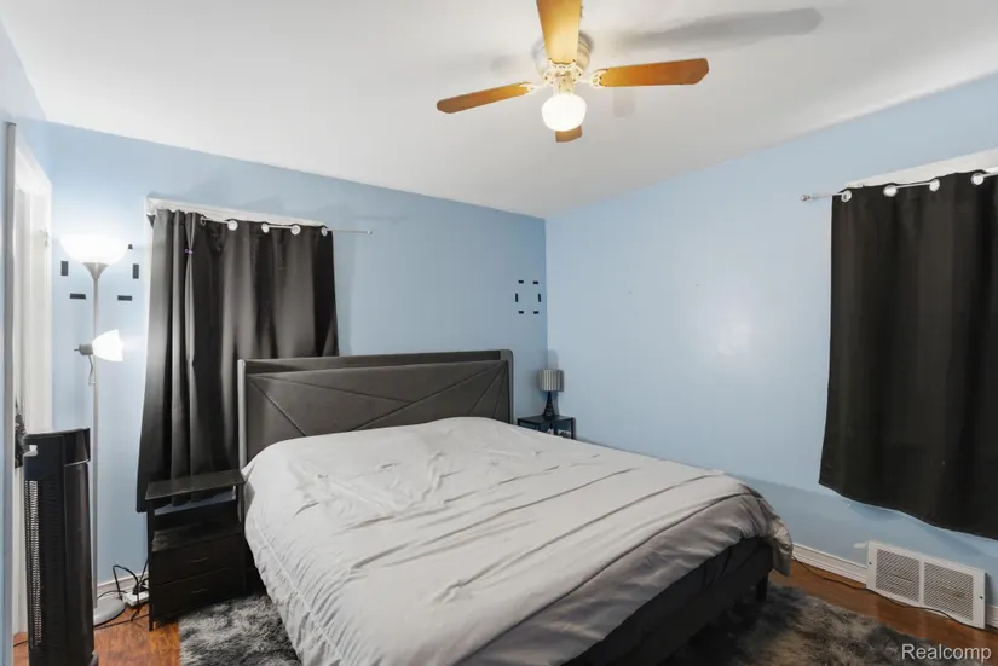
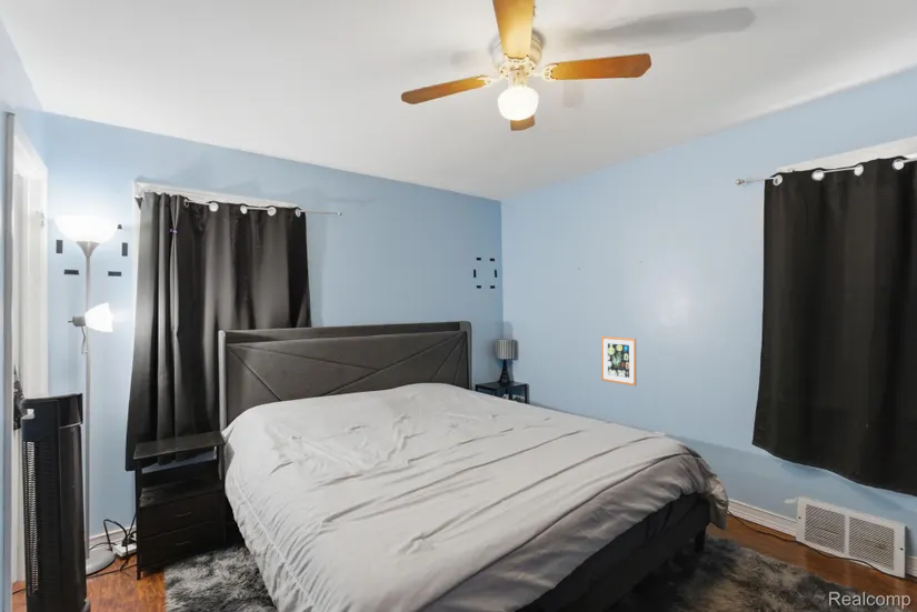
+ wall art [600,335,637,387]
